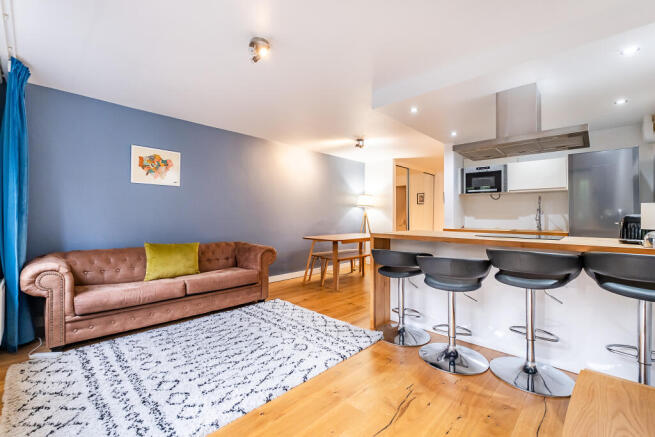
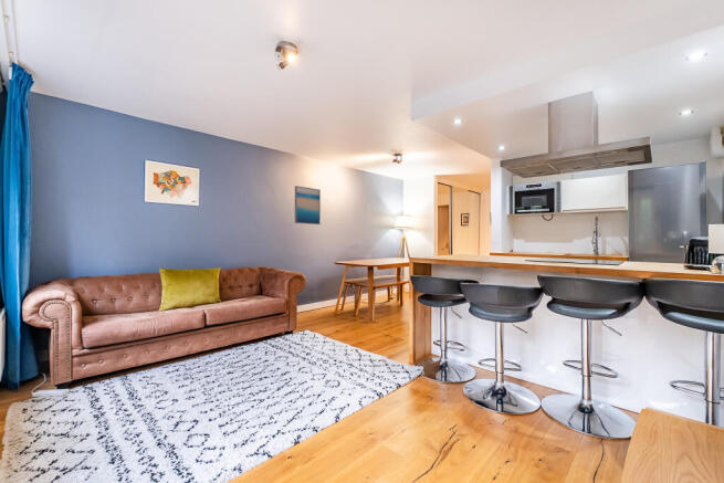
+ wall art [294,185,322,225]
